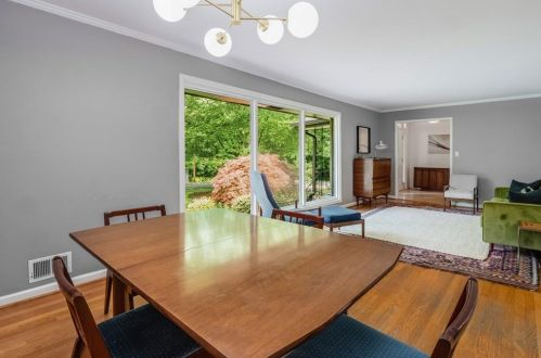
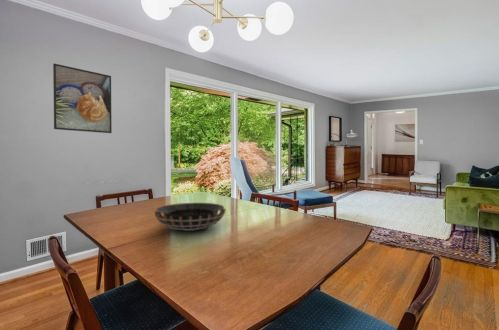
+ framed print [52,63,113,134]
+ decorative bowl [154,202,227,232]
